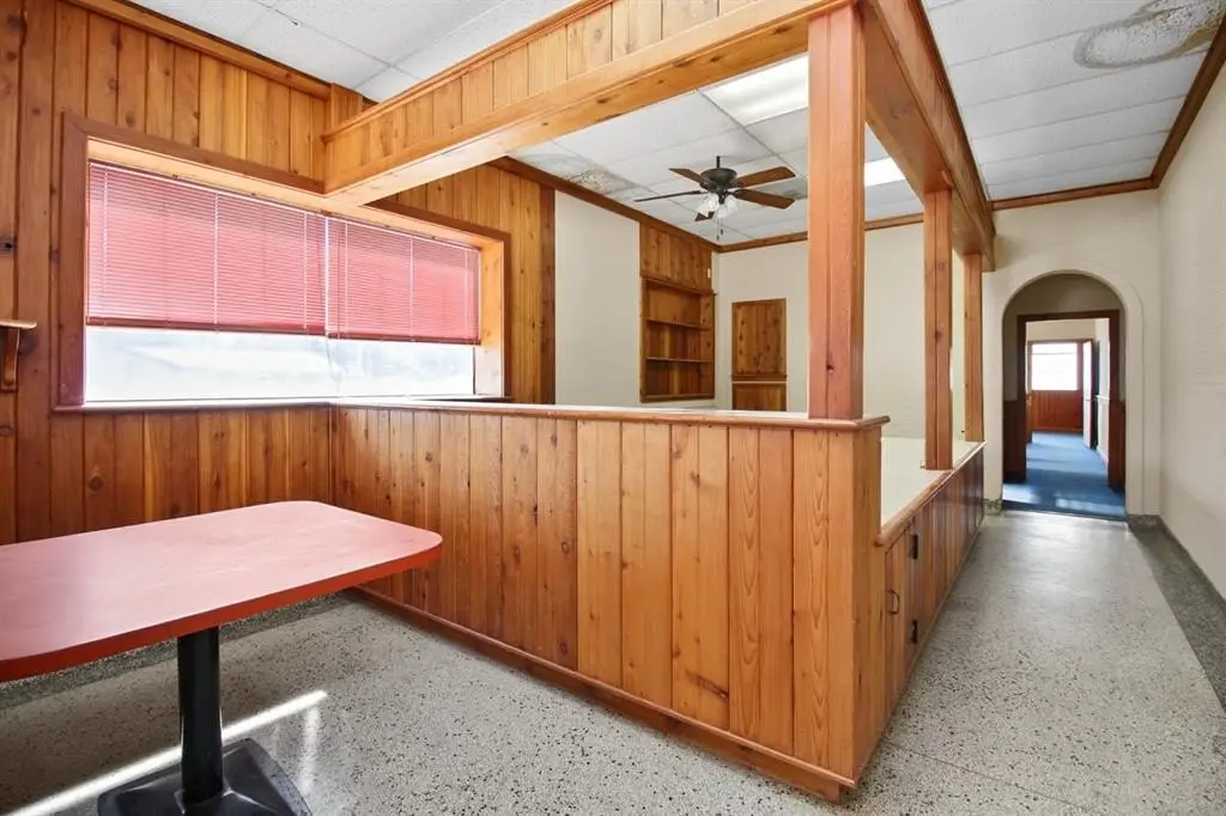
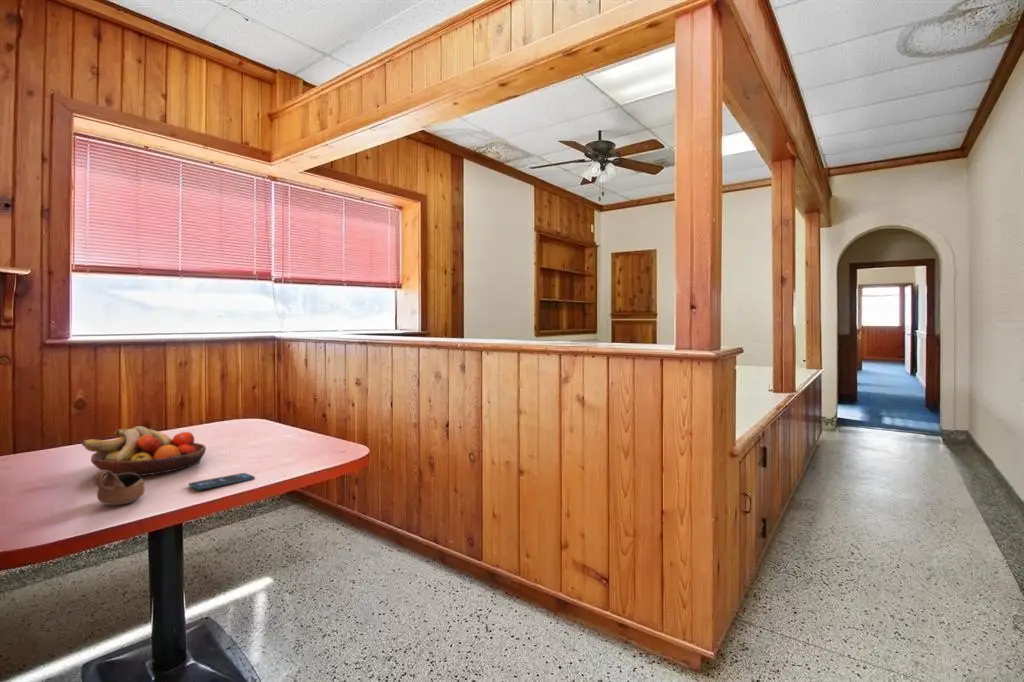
+ cup [93,470,146,506]
+ fruit bowl [81,425,207,477]
+ smartphone [187,472,256,490]
